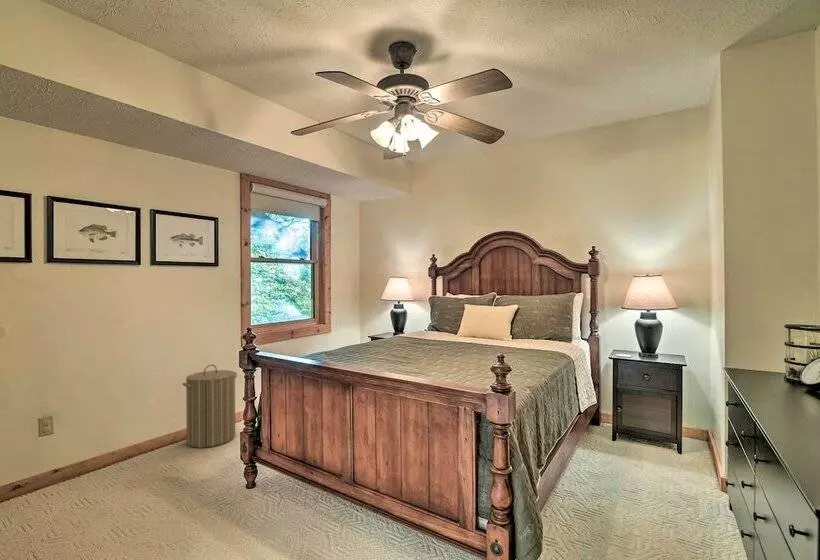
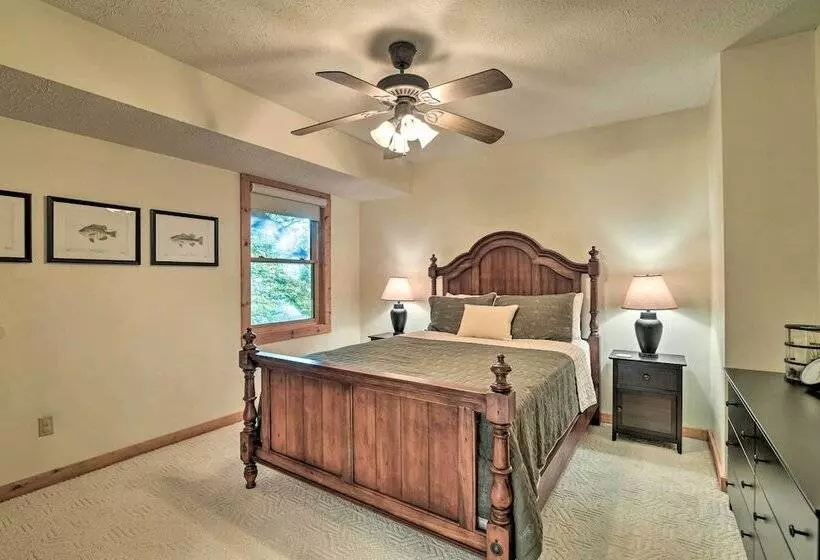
- laundry hamper [181,363,238,449]
